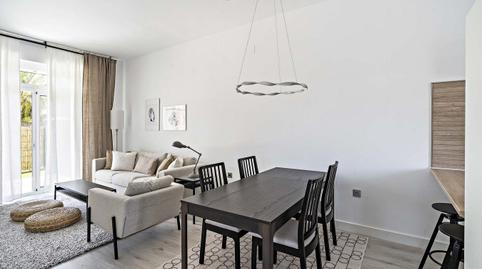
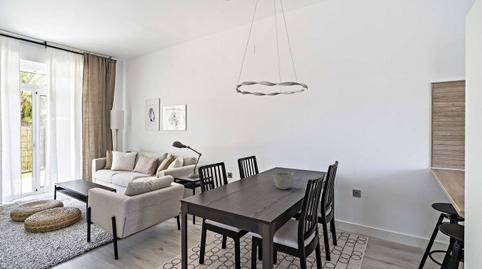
+ bowl [272,171,295,190]
